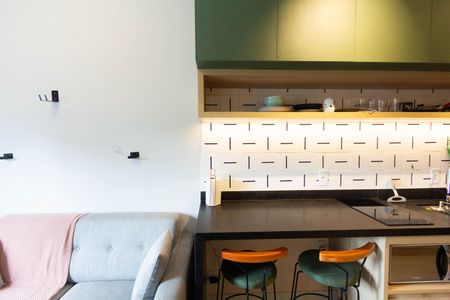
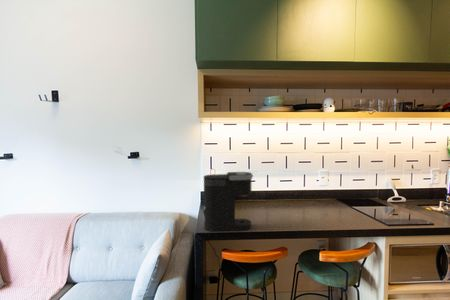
+ coffee maker [202,171,254,233]
